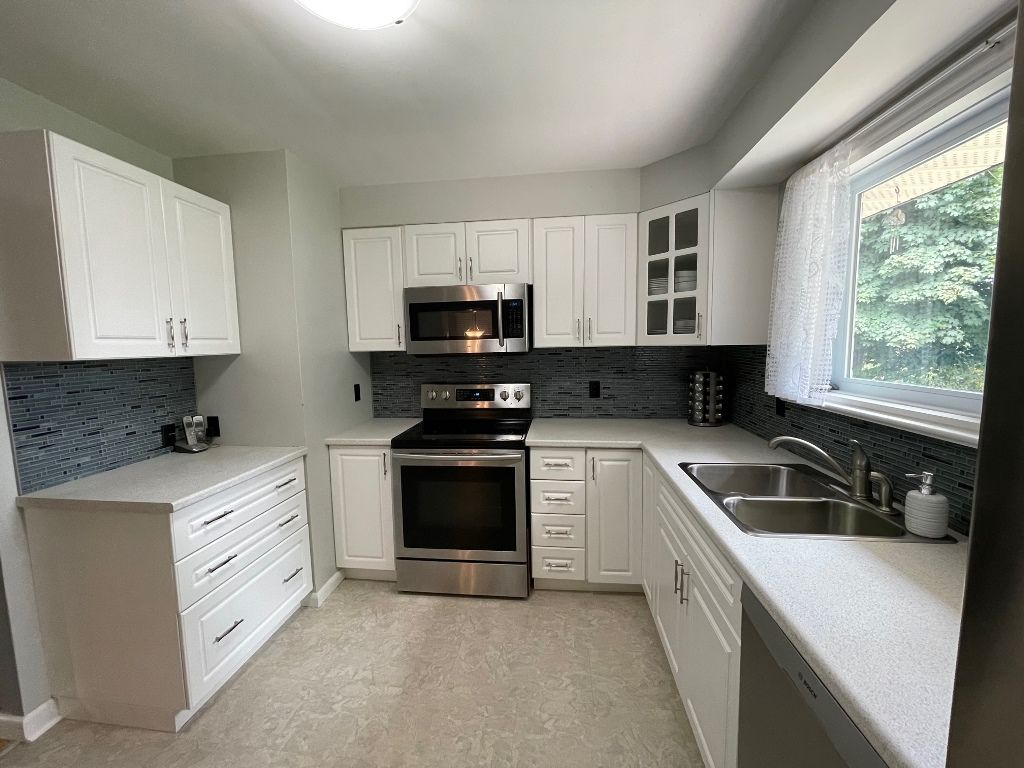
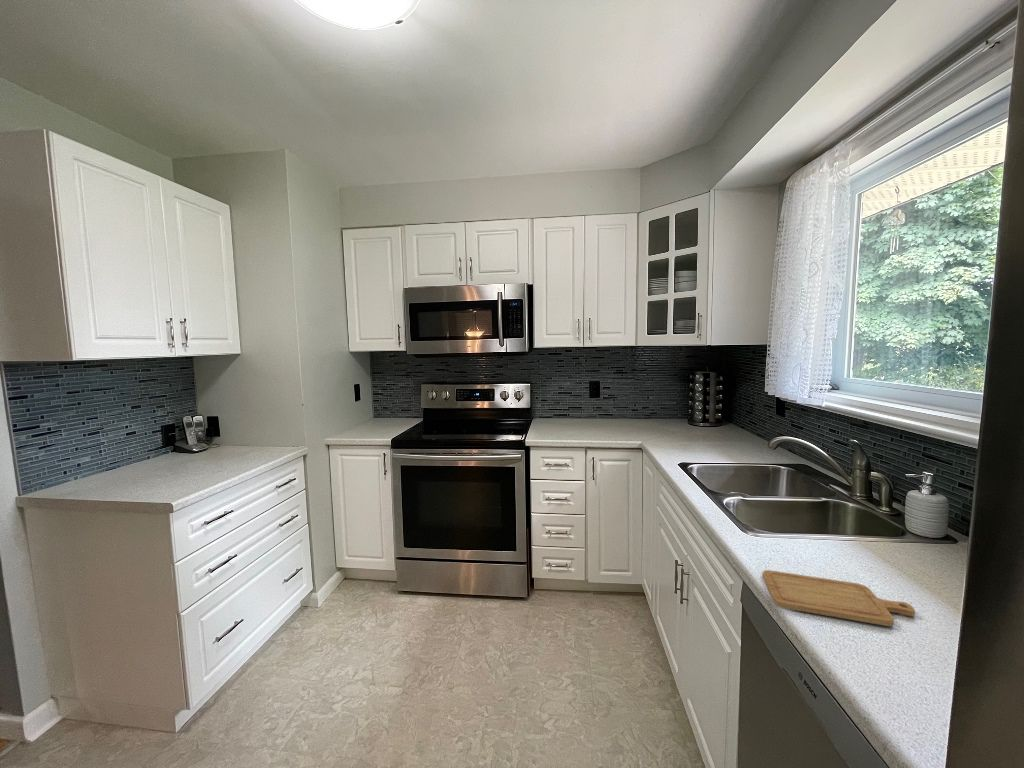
+ chopping board [762,569,916,627]
